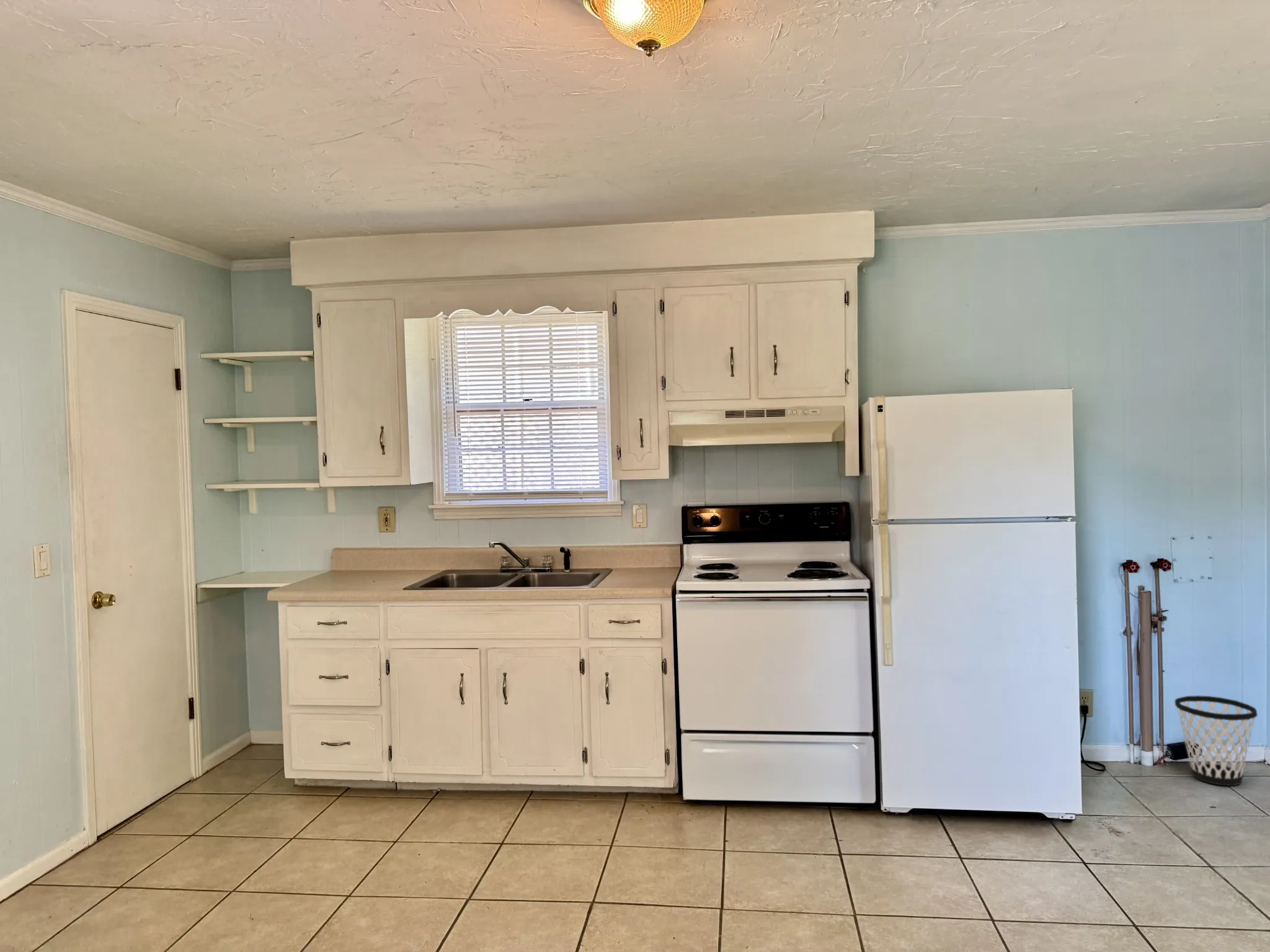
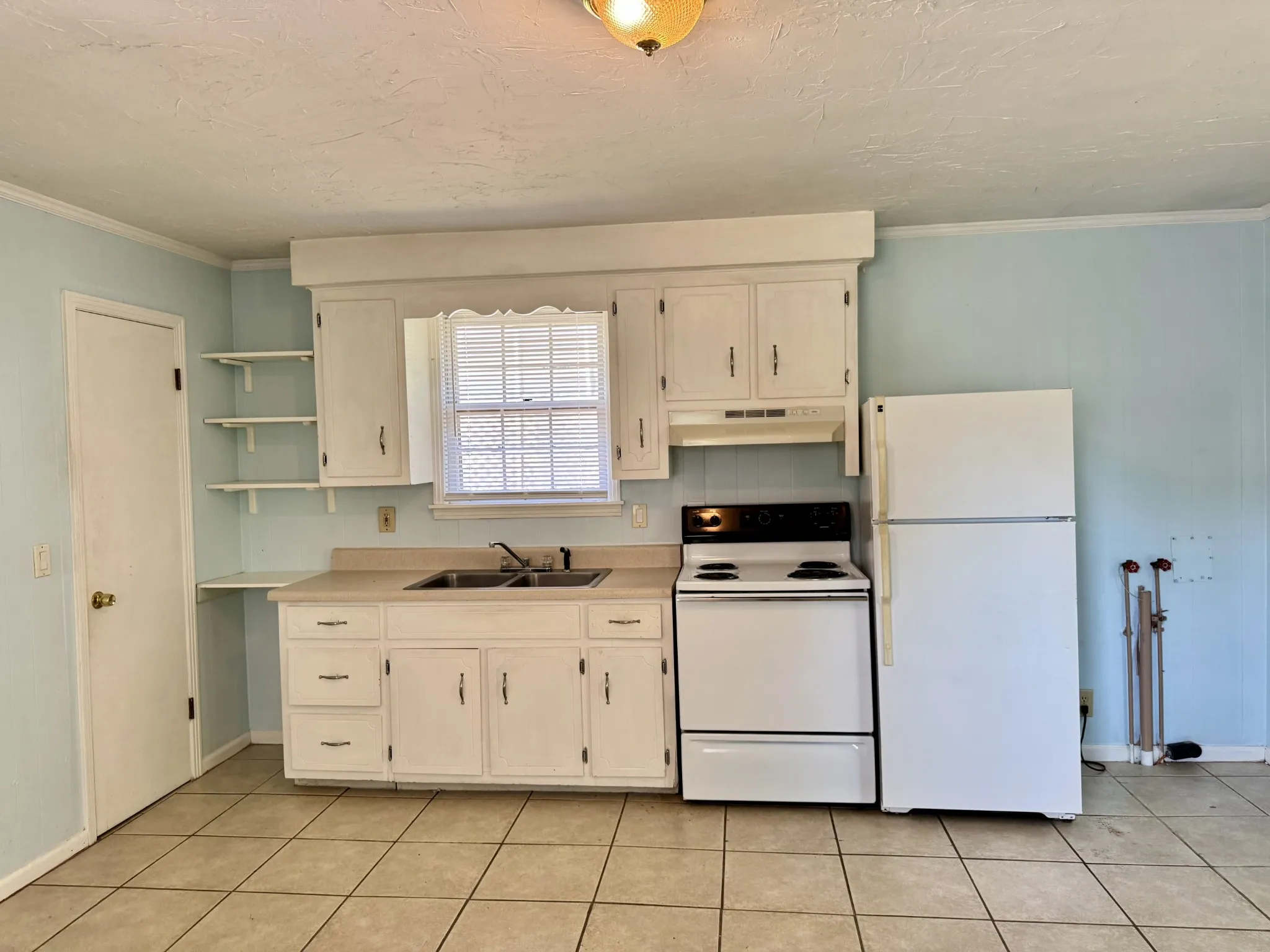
- wastebasket [1174,695,1258,787]
